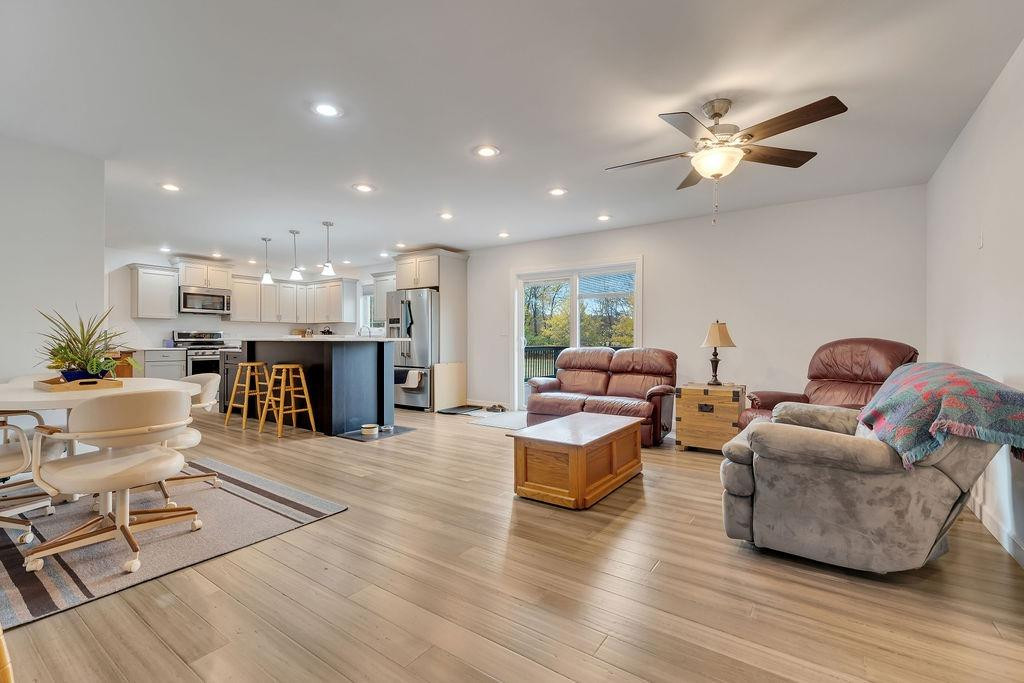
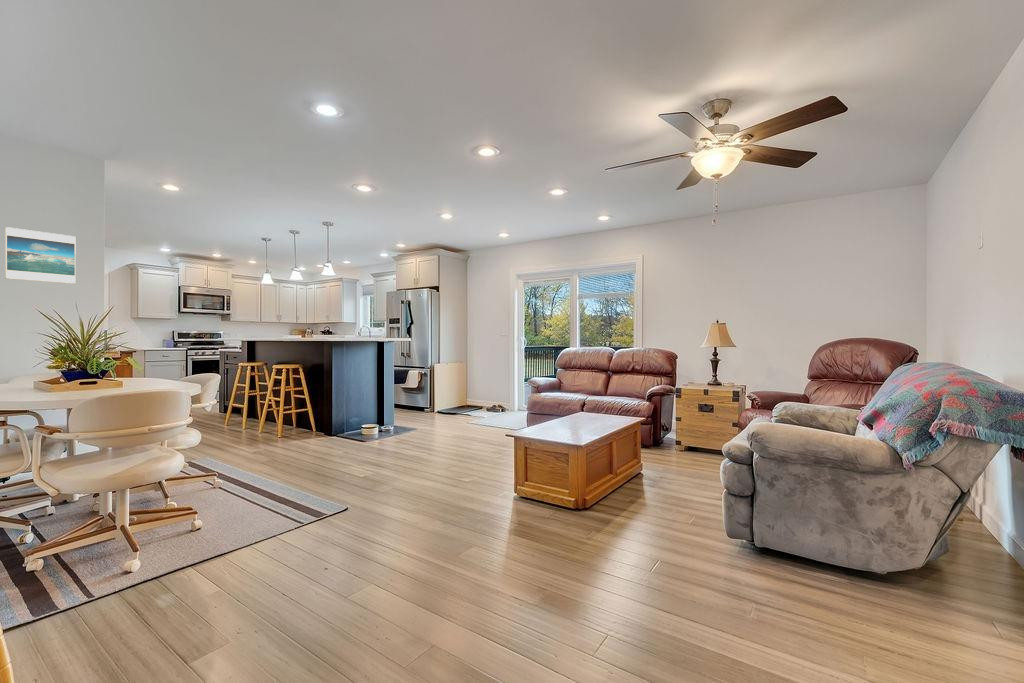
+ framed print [4,226,77,285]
